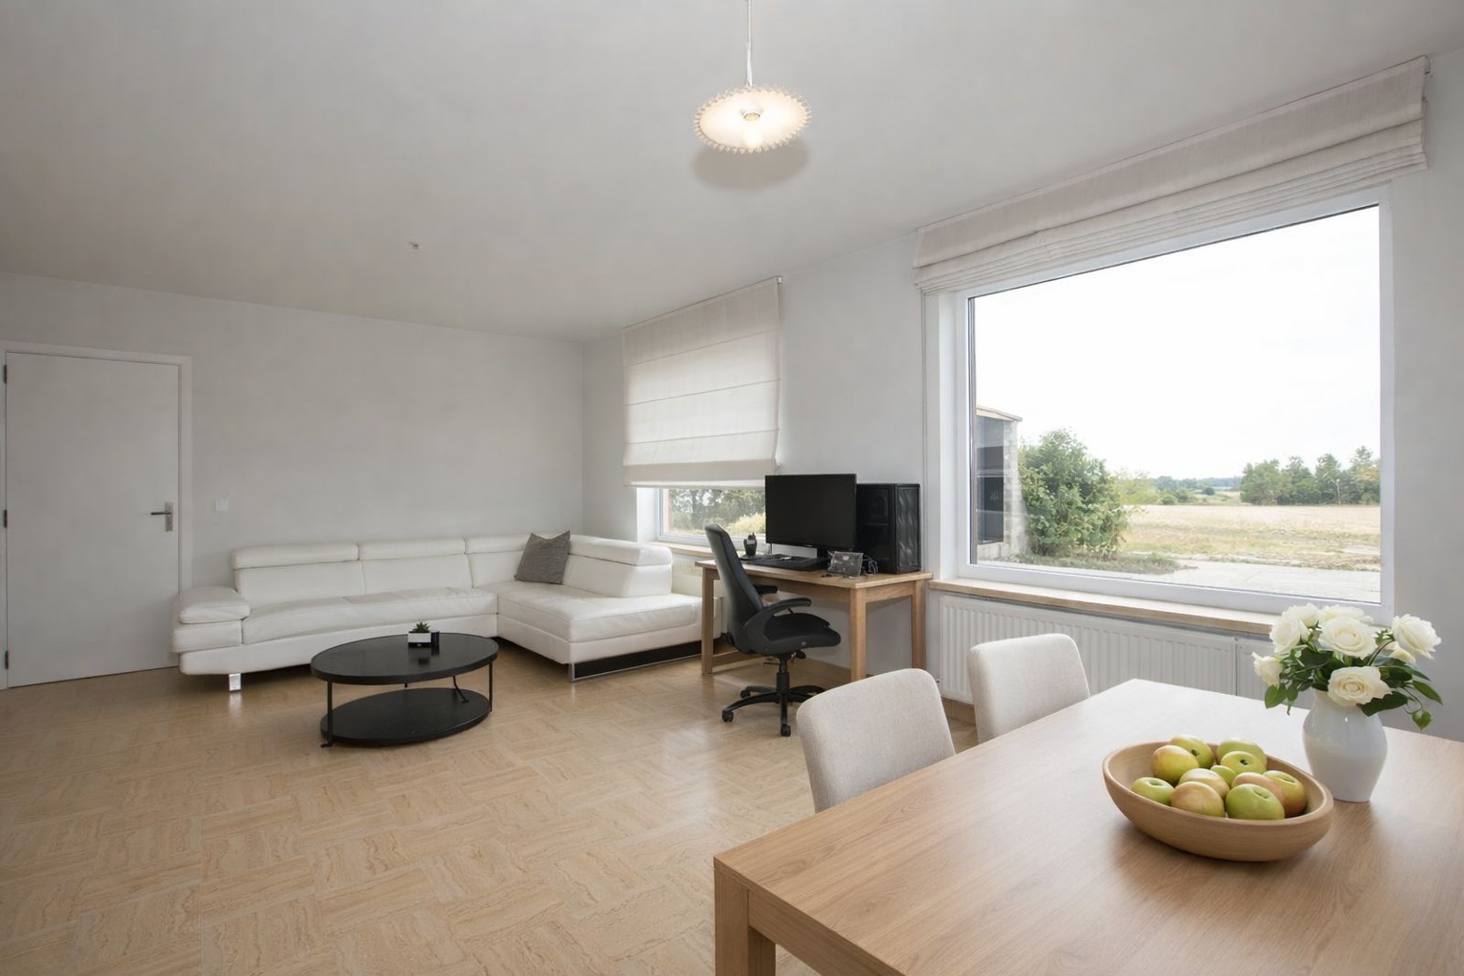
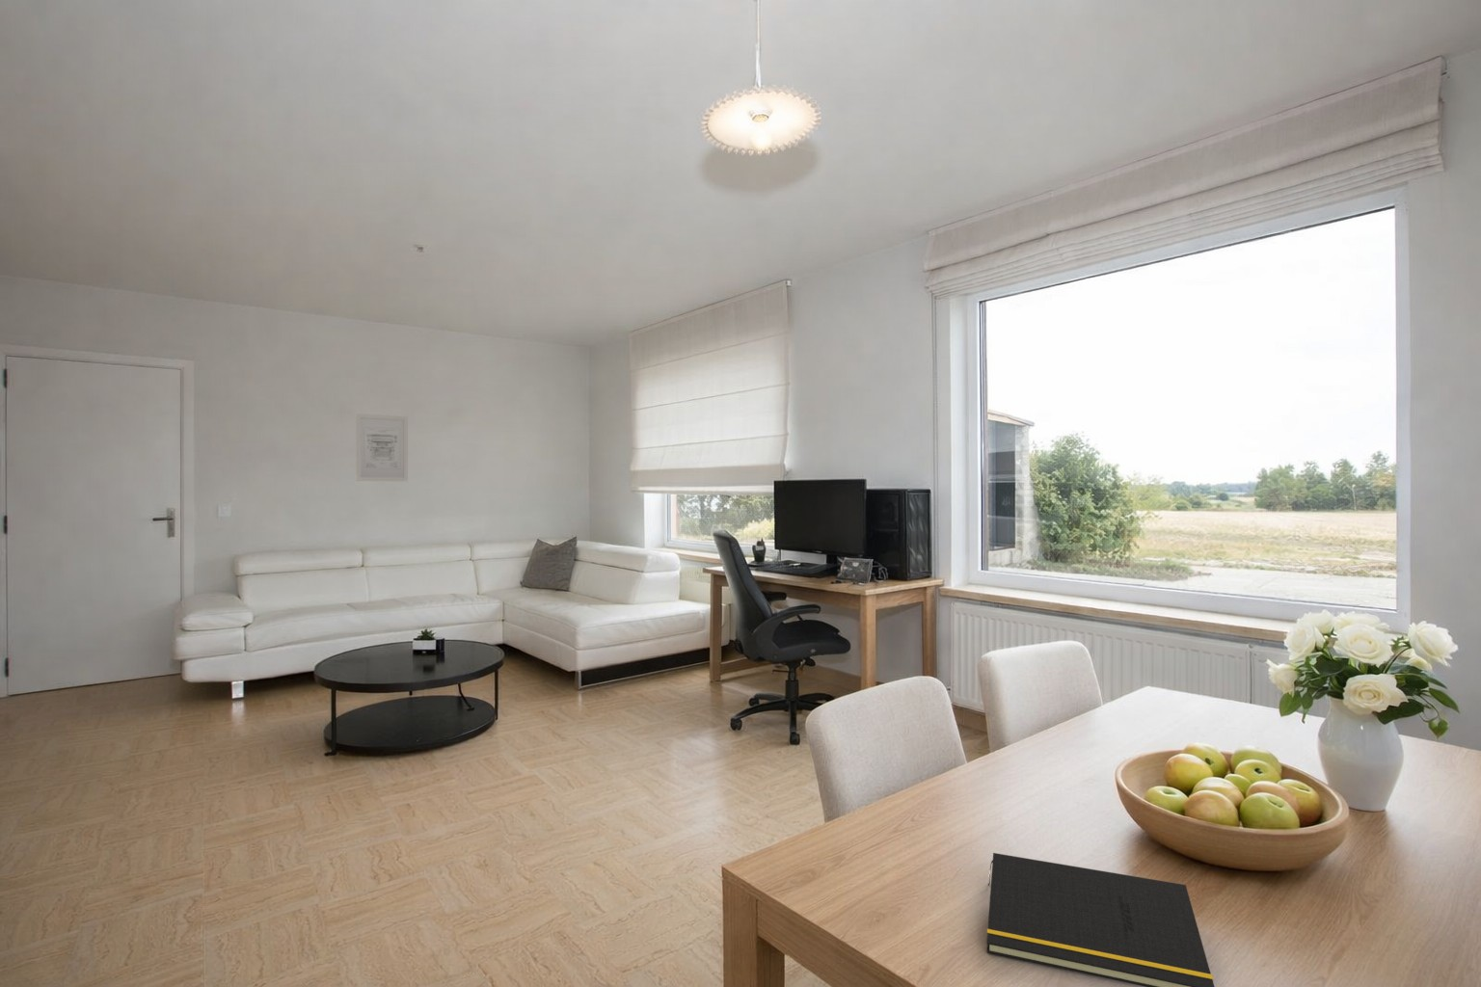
+ wall art [355,412,409,481]
+ notepad [986,853,1215,987]
